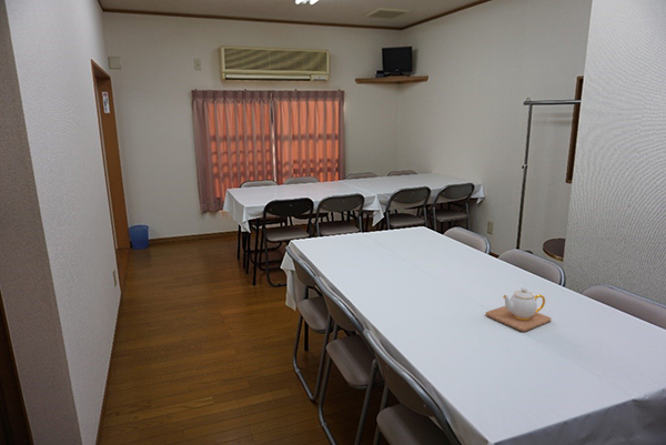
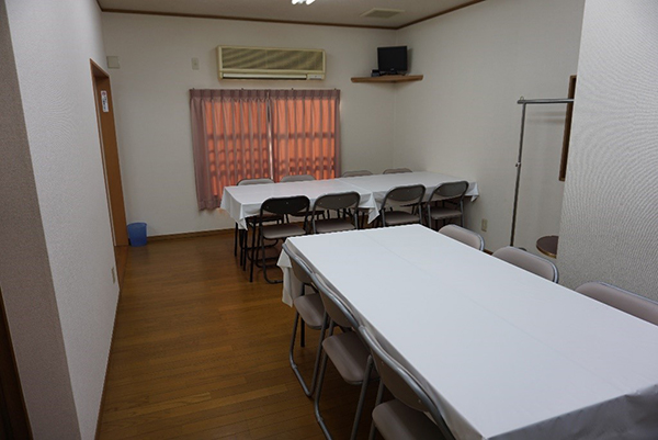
- teapot [485,286,553,332]
